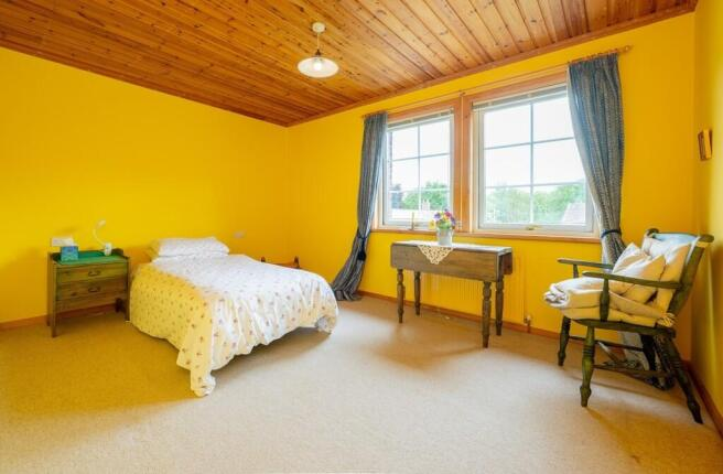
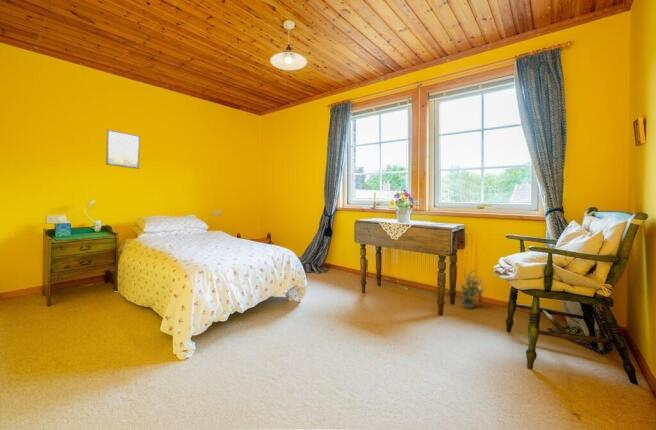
+ potted plant [456,267,487,309]
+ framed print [105,129,141,170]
